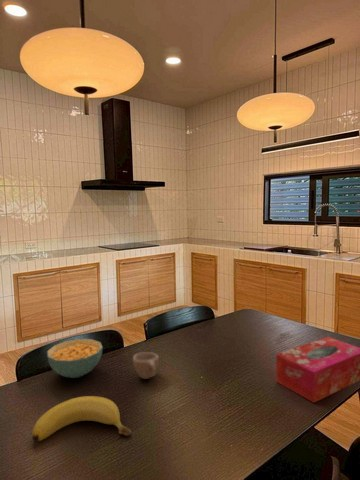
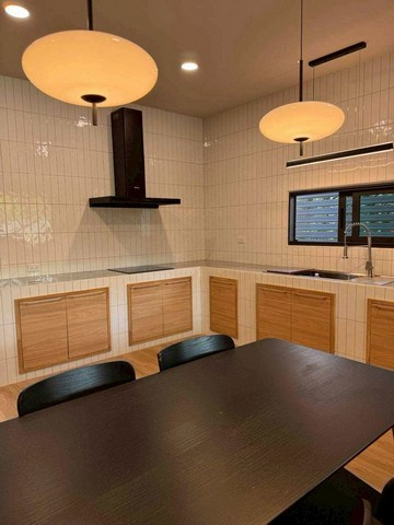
- cup [132,351,160,380]
- tissue box [275,336,360,404]
- banana [31,395,132,443]
- cereal bowl [46,338,104,379]
